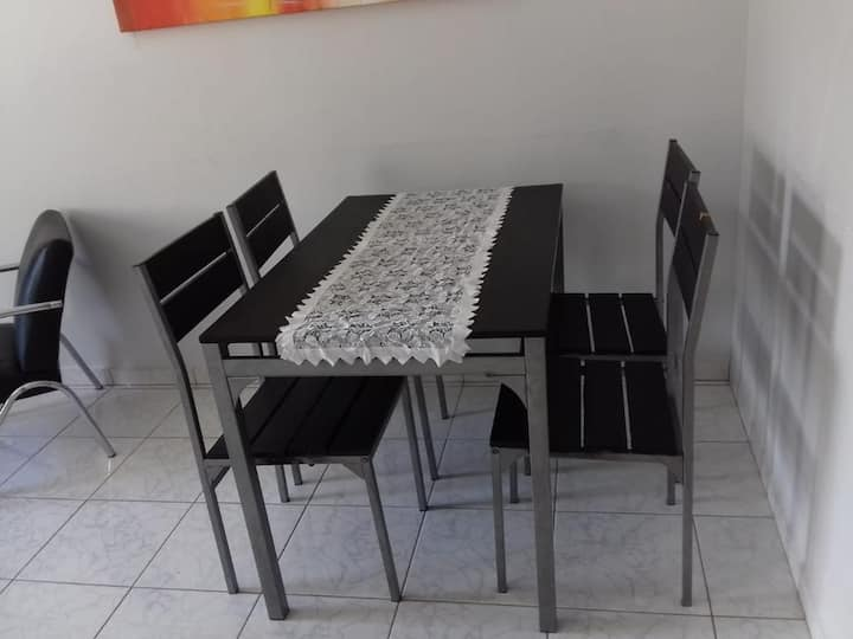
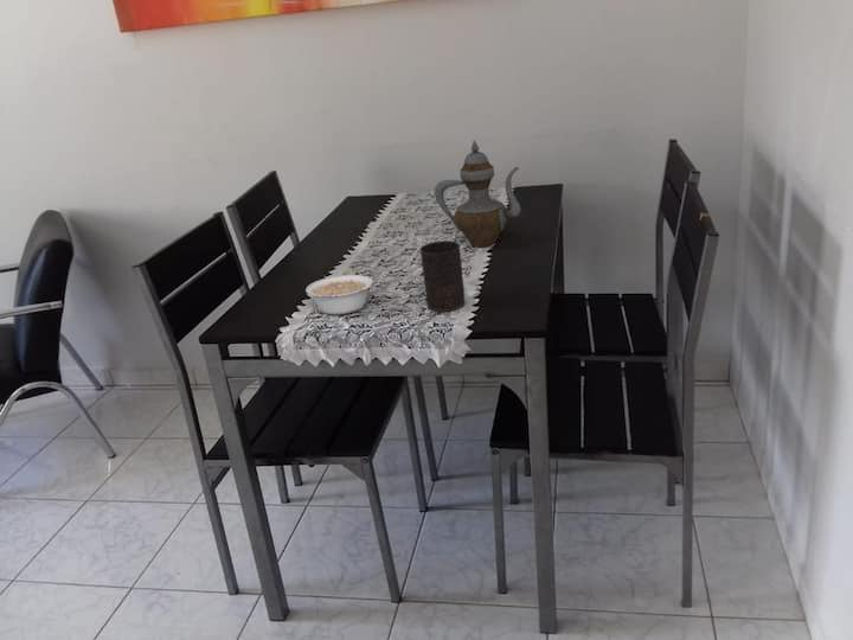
+ legume [304,274,374,315]
+ teapot [434,139,521,248]
+ cup [419,239,467,313]
